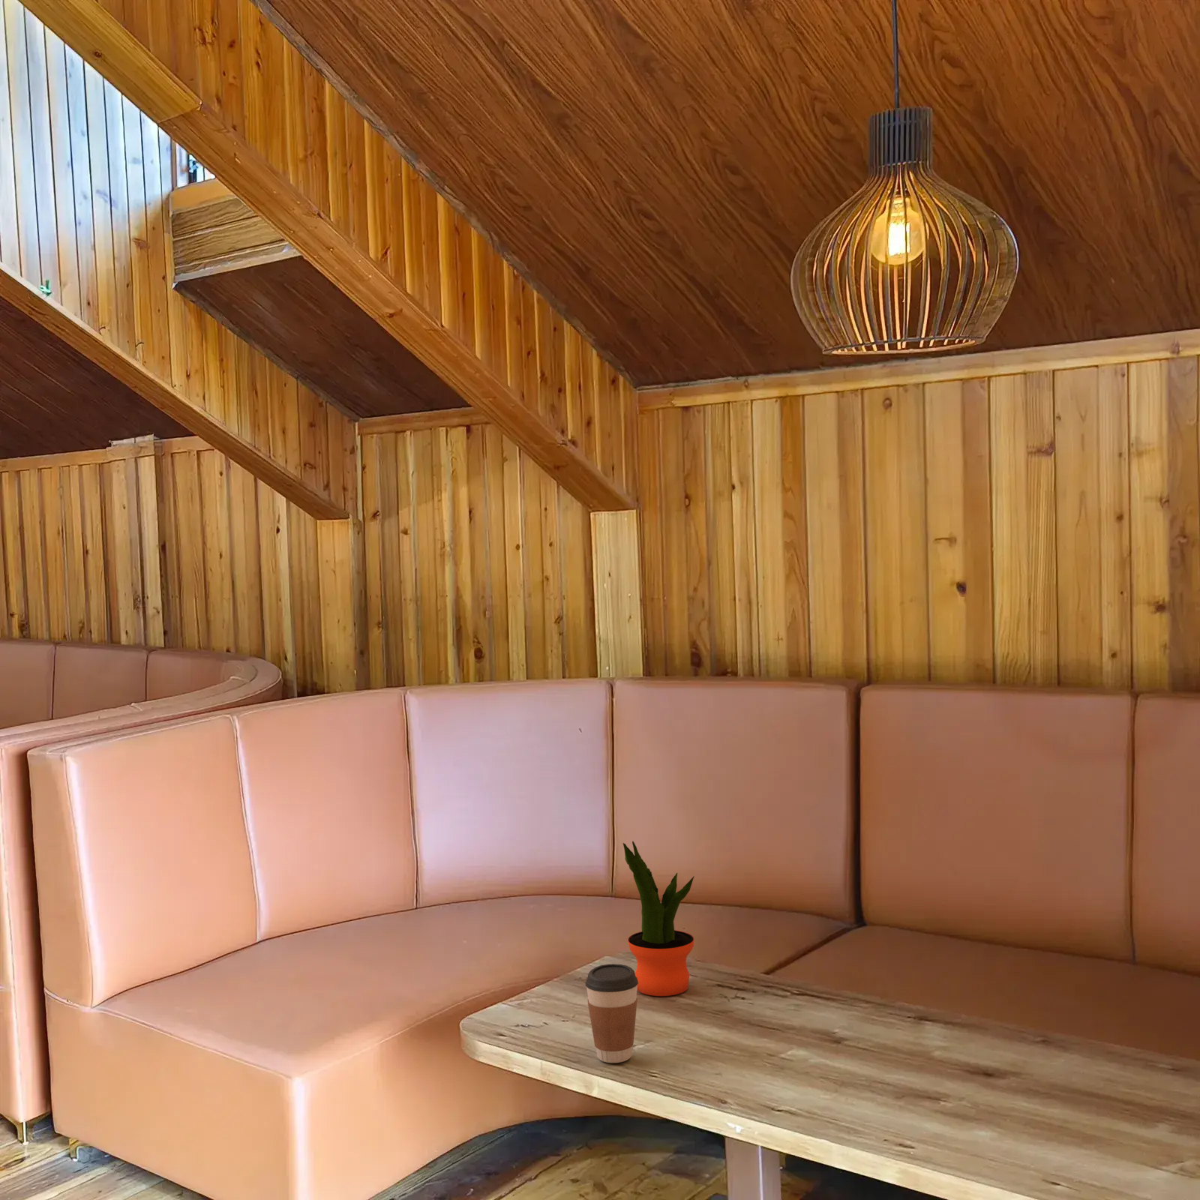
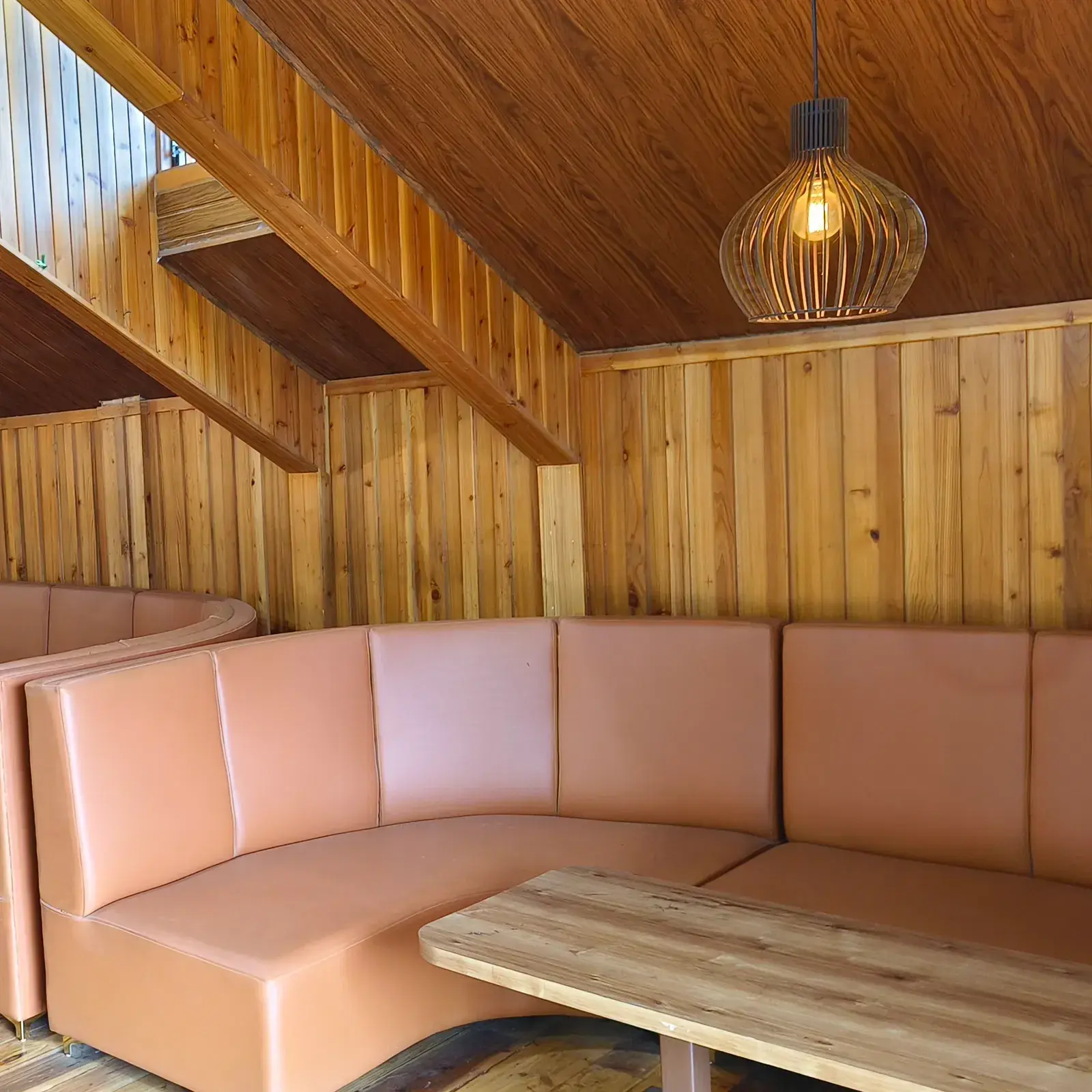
- potted plant [622,841,696,997]
- coffee cup [585,963,638,1064]
